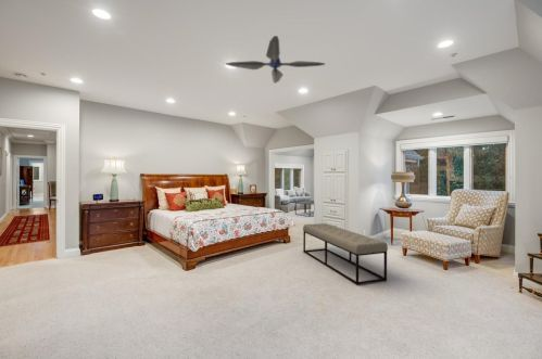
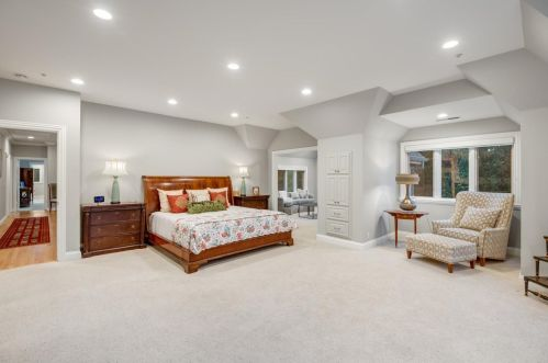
- bench [302,222,389,286]
- ceiling fan [225,35,326,85]
